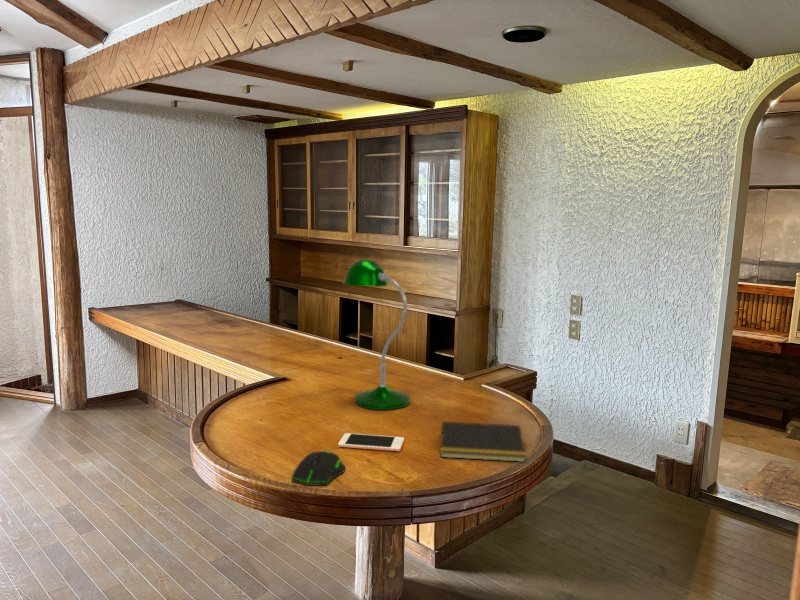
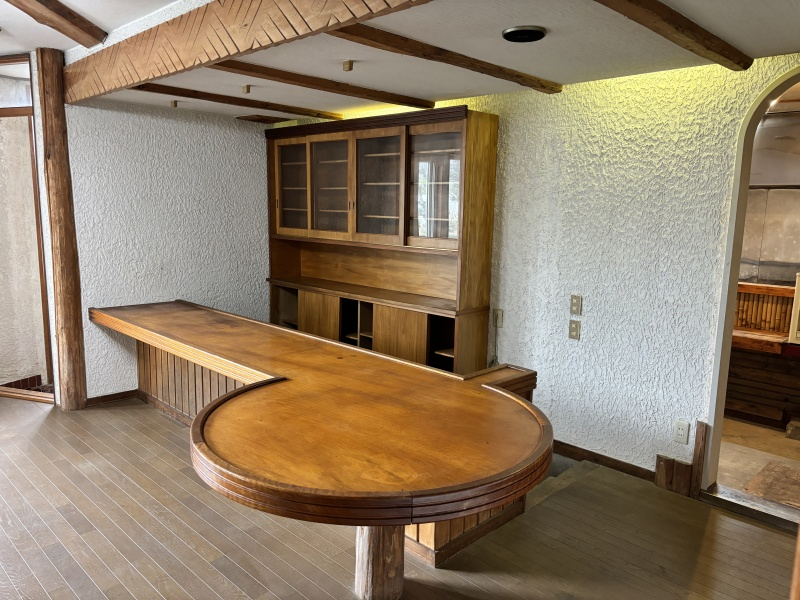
- cell phone [337,432,405,452]
- computer mouse [291,450,347,487]
- notepad [439,420,527,463]
- desk lamp [342,258,411,411]
